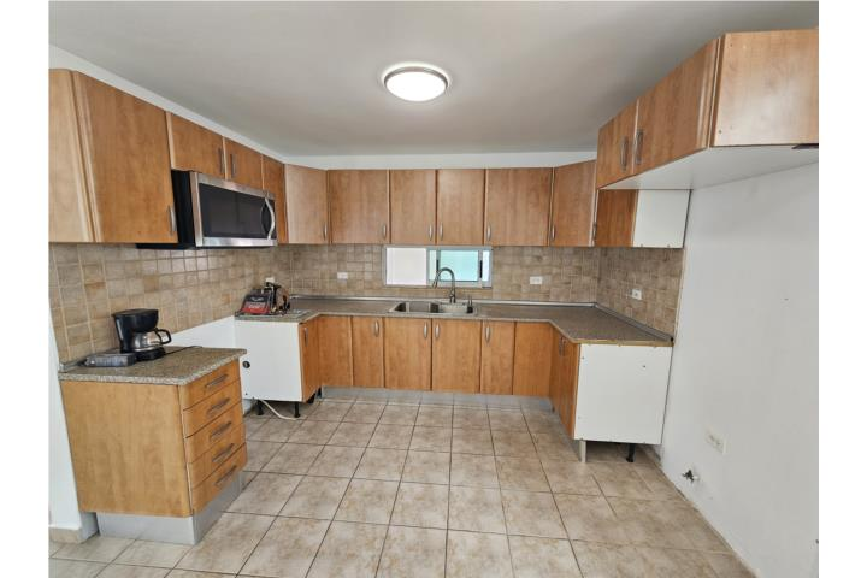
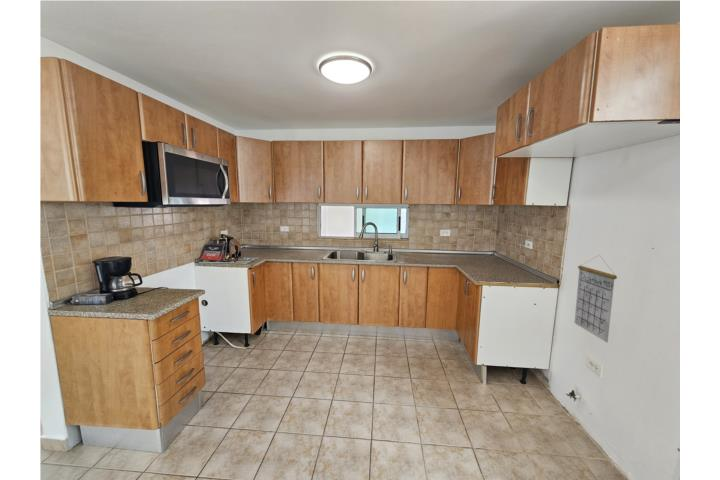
+ calendar [574,254,618,344]
